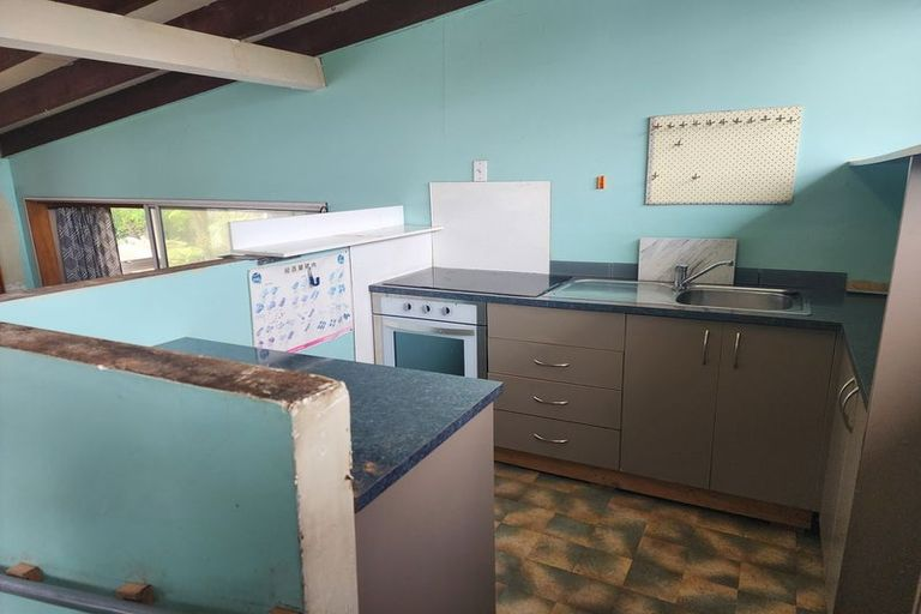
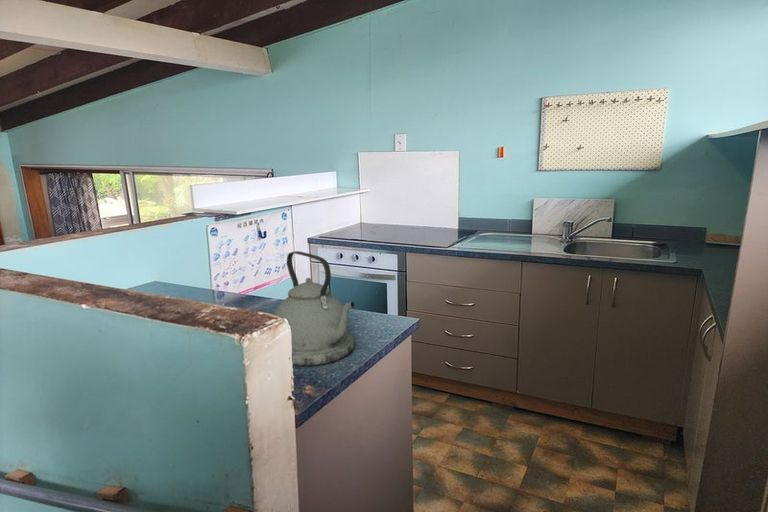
+ kettle [274,250,356,367]
